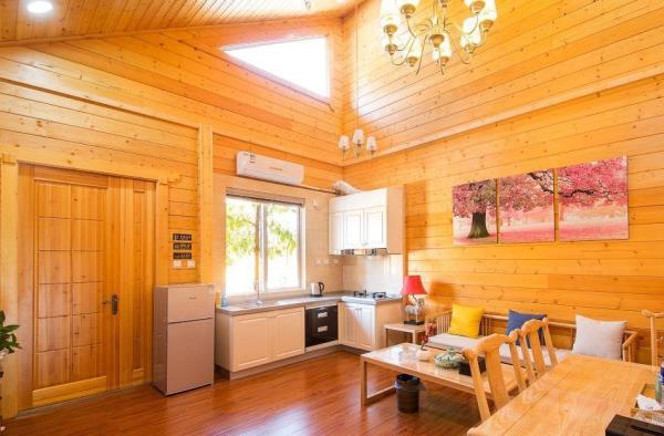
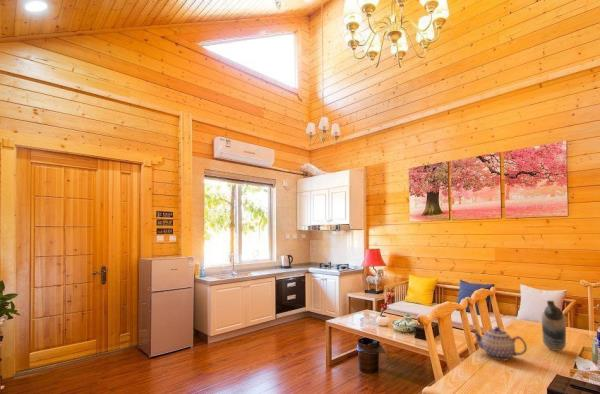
+ water bottle [541,300,567,352]
+ teapot [471,326,528,362]
